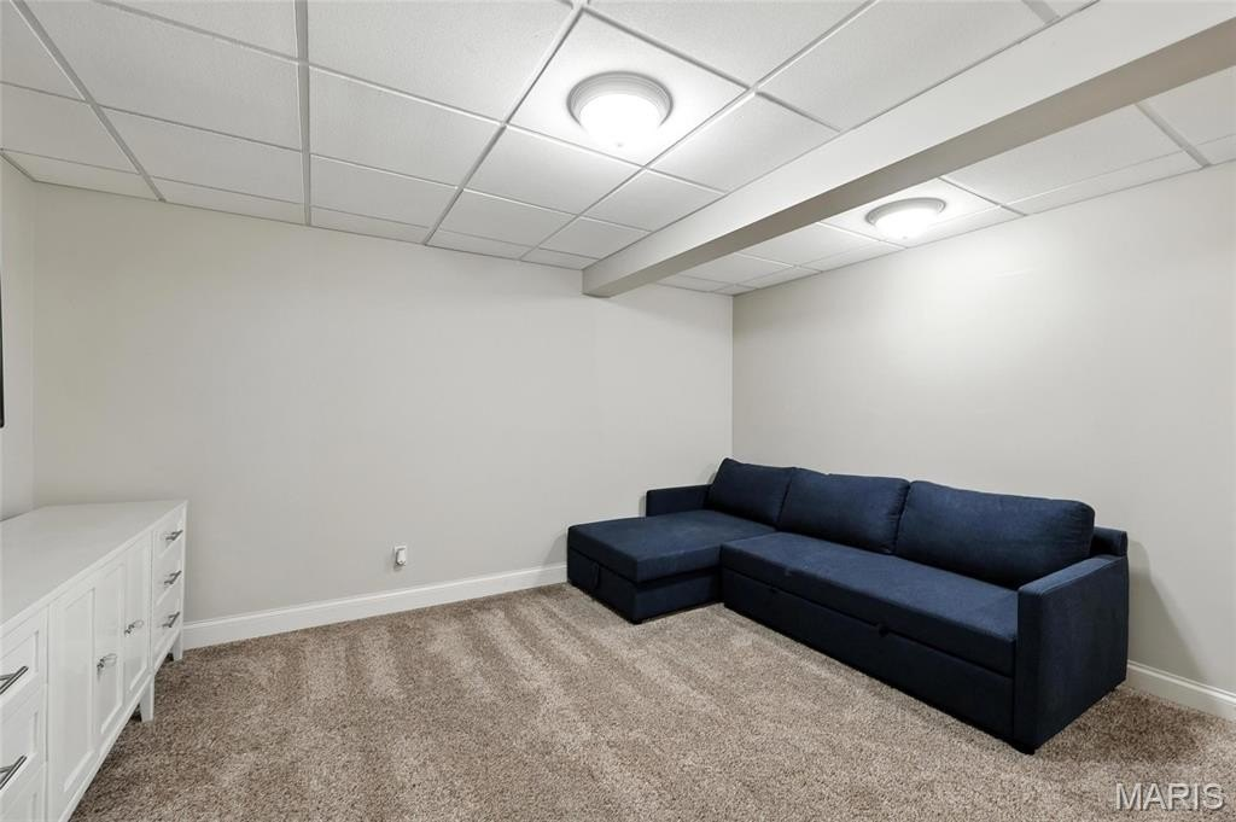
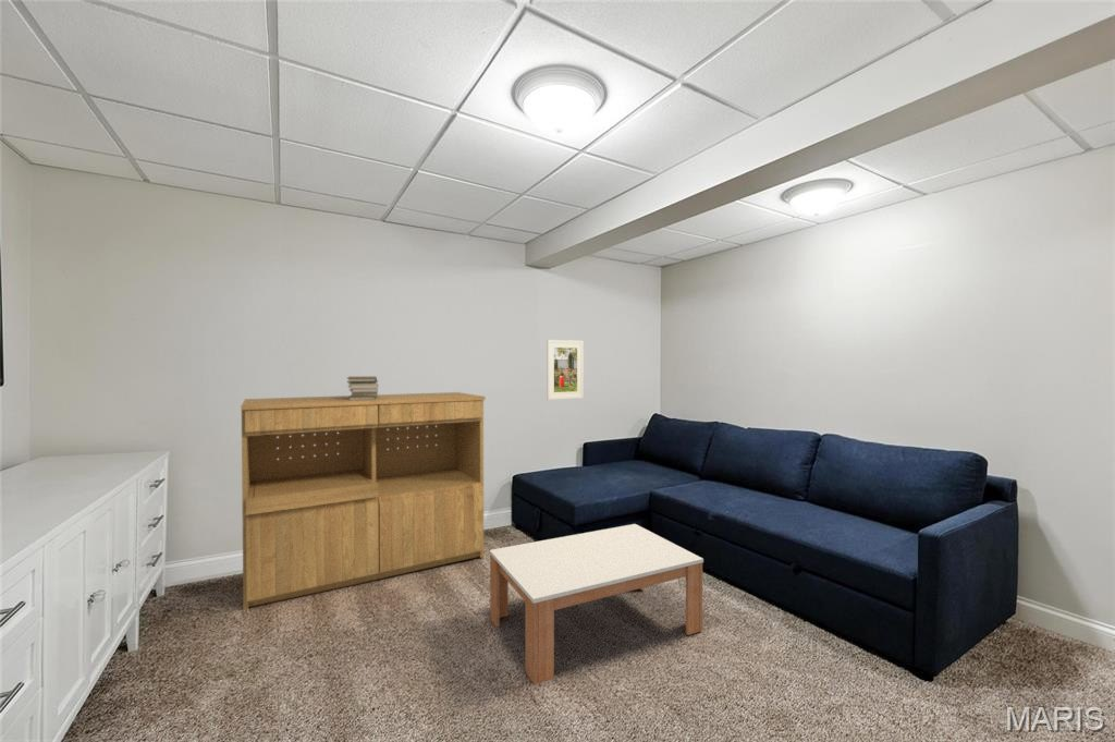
+ coffee table [489,523,704,685]
+ bookcase [240,391,487,611]
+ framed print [546,339,585,401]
+ book stack [346,376,380,400]
